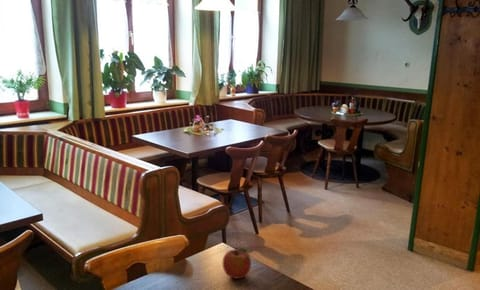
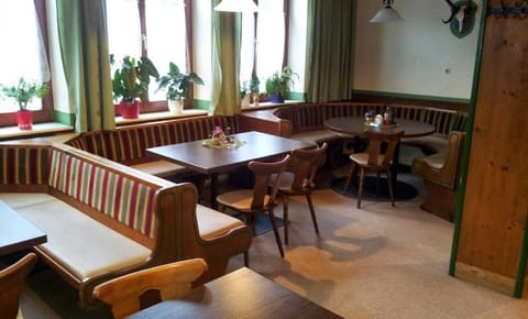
- fruit [222,247,252,280]
